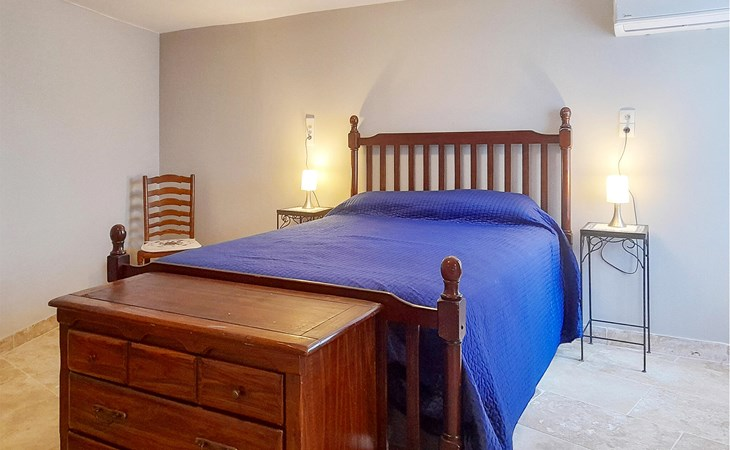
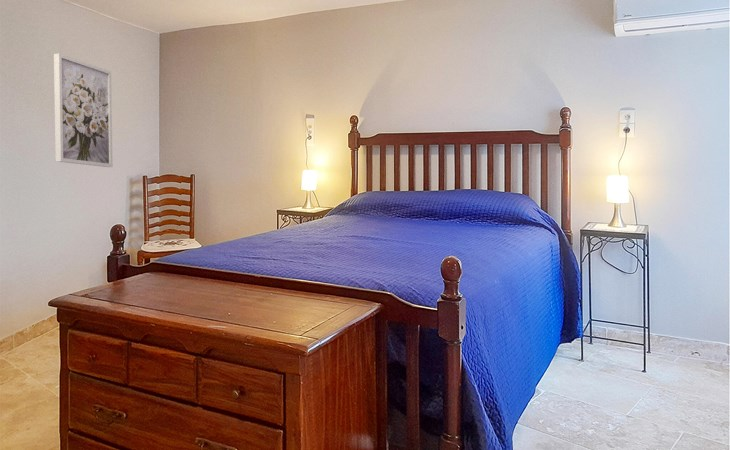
+ wall art [53,53,114,168]
